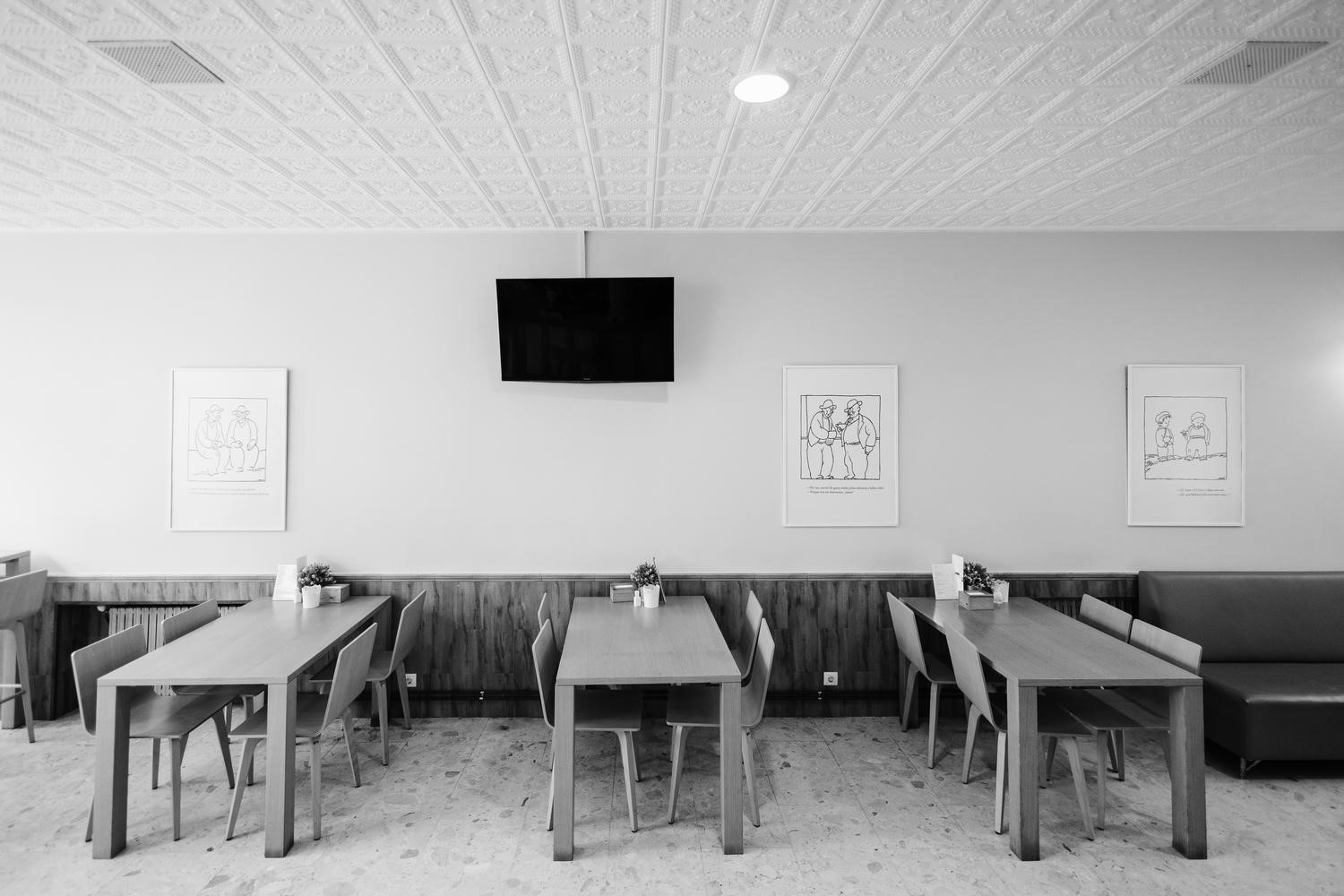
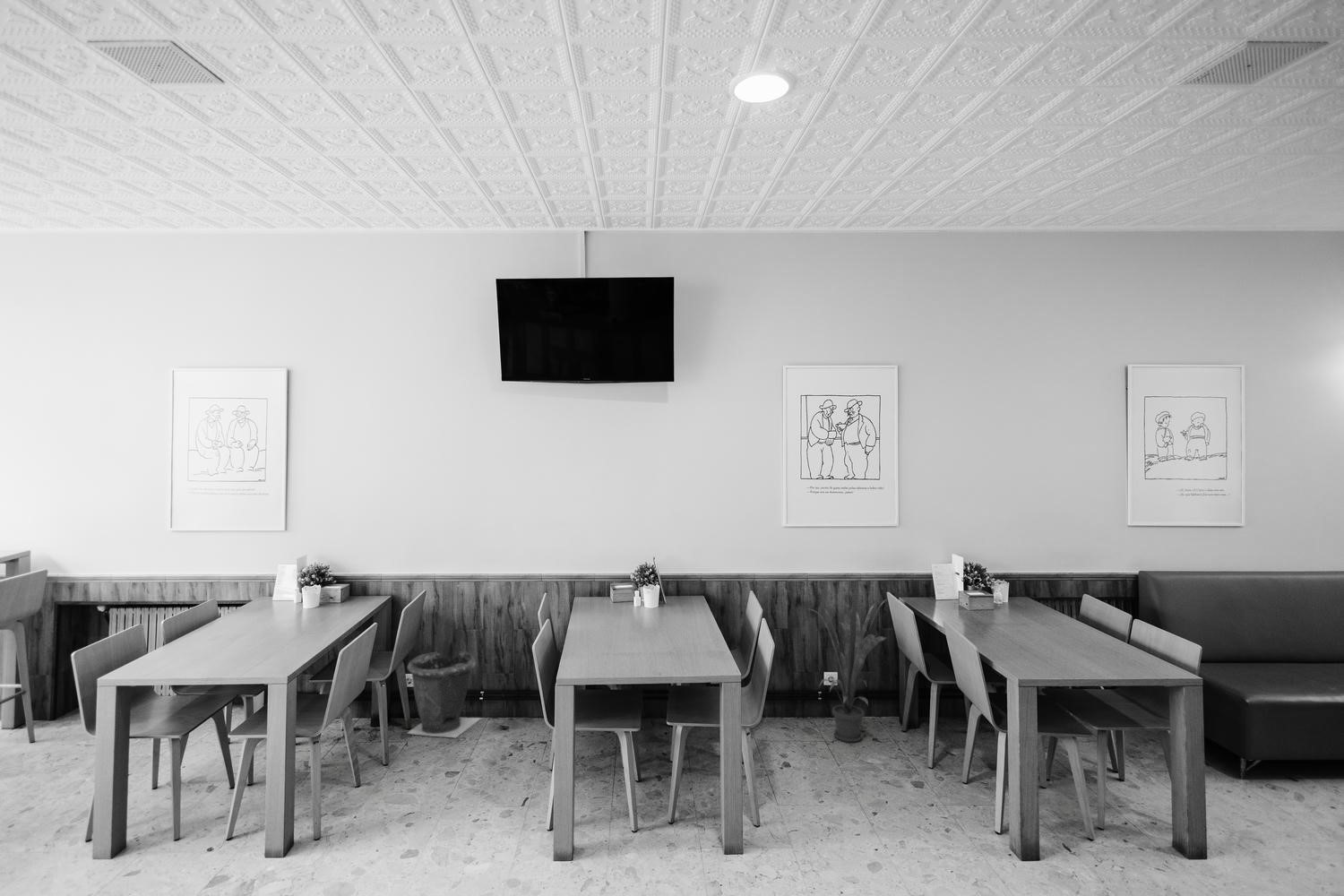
+ house plant [806,582,889,743]
+ waste bin [406,651,483,739]
